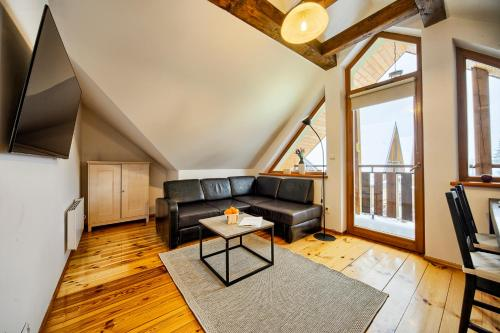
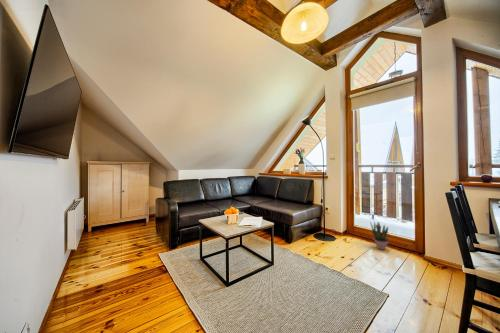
+ potted plant [369,220,390,251]
